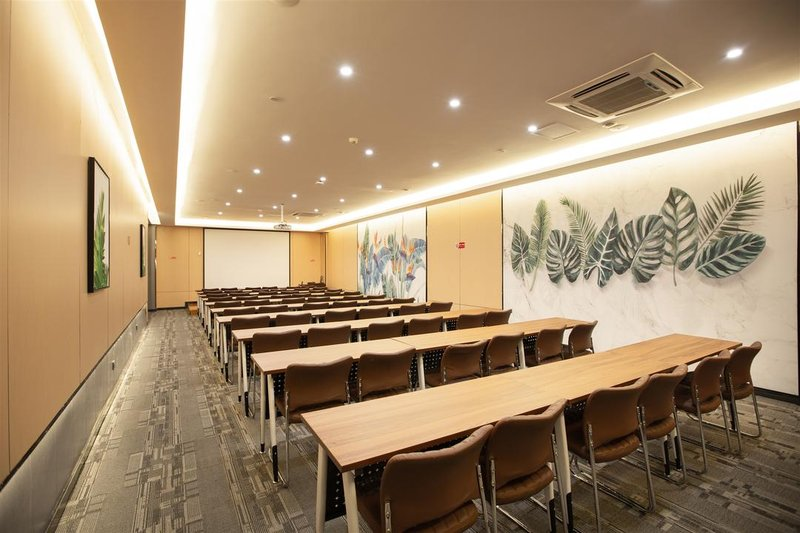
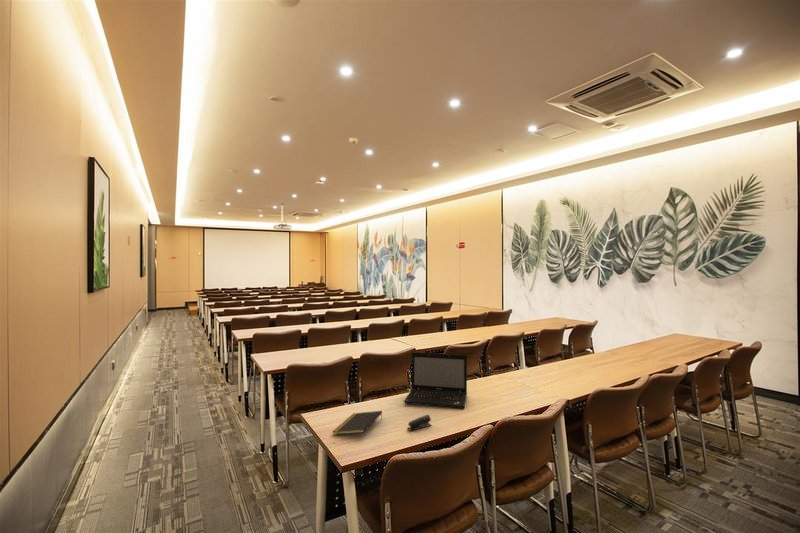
+ notepad [332,410,383,436]
+ laptop [403,351,468,410]
+ stapler [406,414,432,432]
